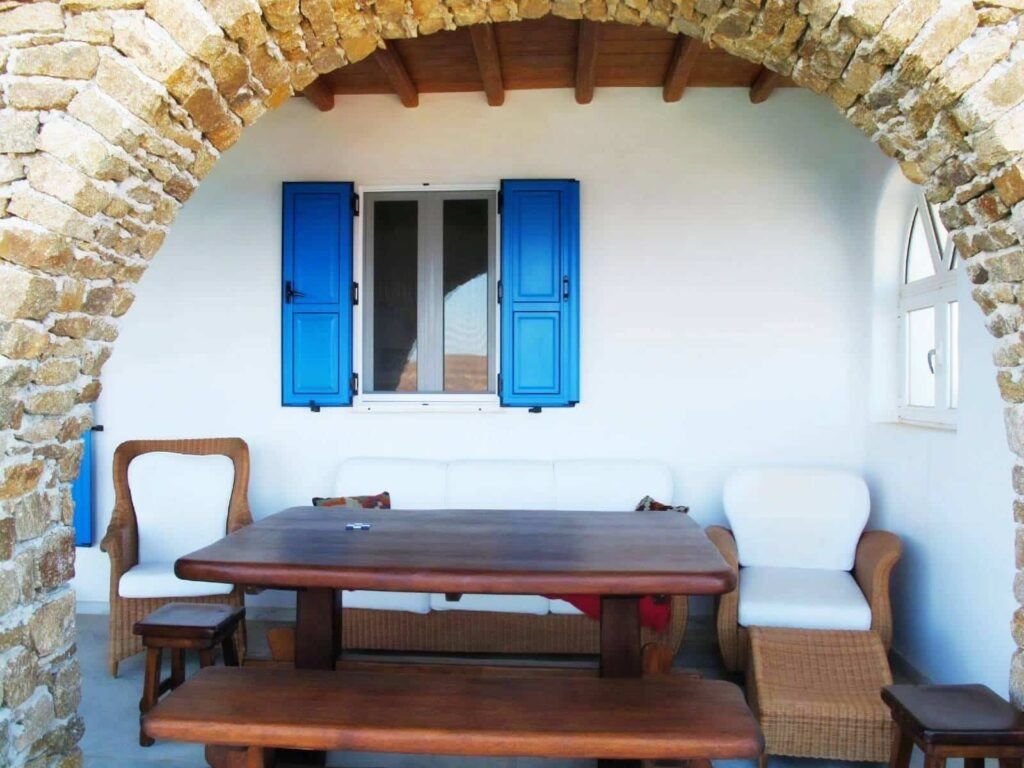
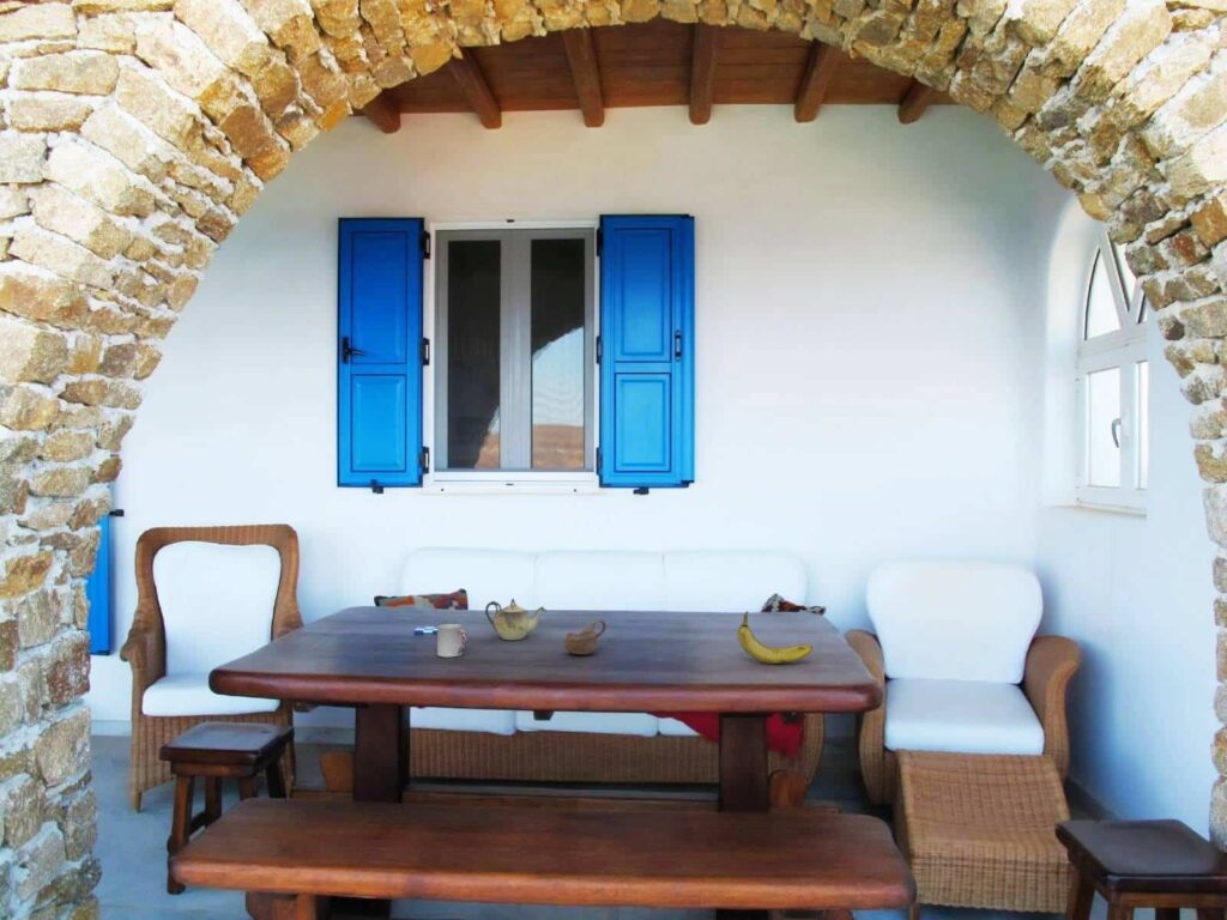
+ cup [436,623,469,658]
+ fruit [737,611,814,665]
+ teapot [484,598,548,641]
+ cup [563,618,608,655]
